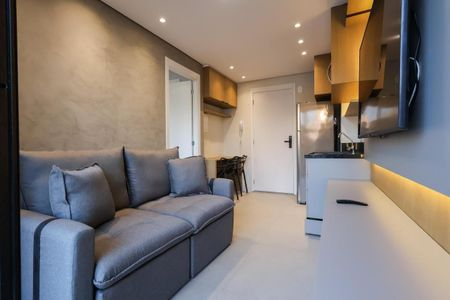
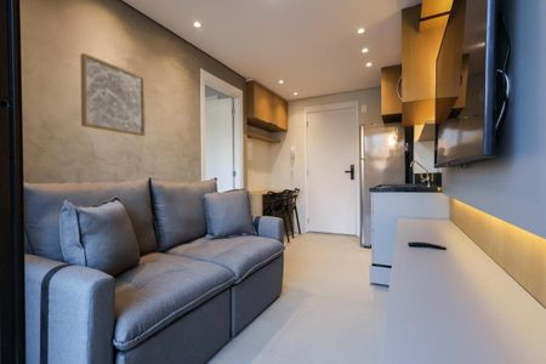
+ wall art [79,52,147,137]
